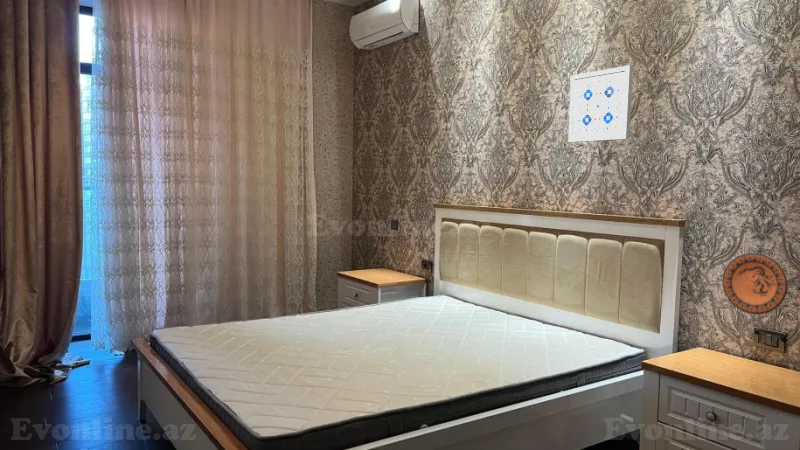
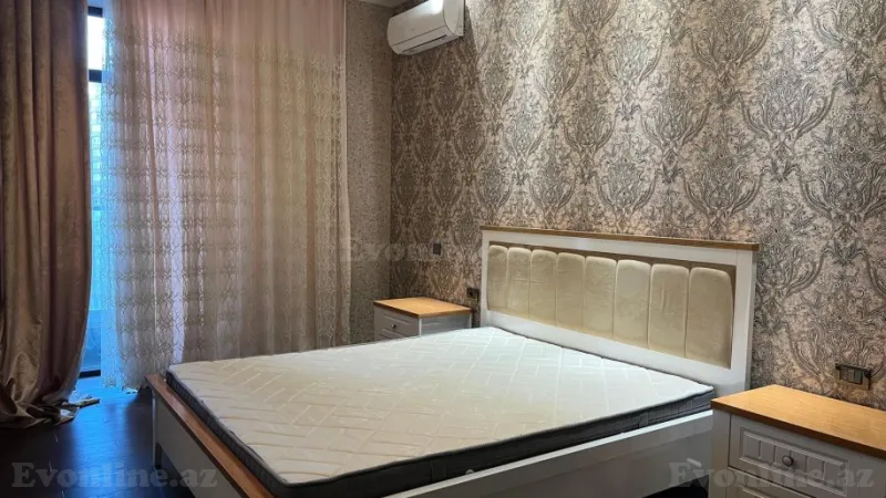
- wall art [567,64,634,143]
- decorative plate [721,252,789,315]
